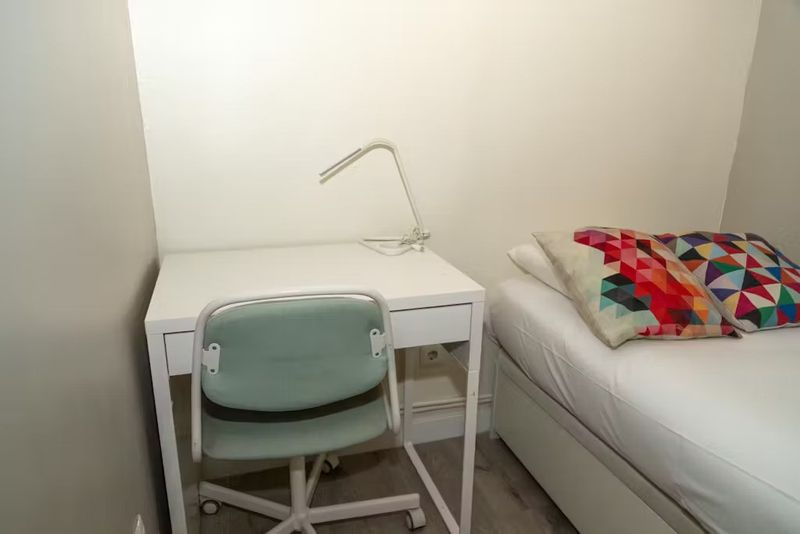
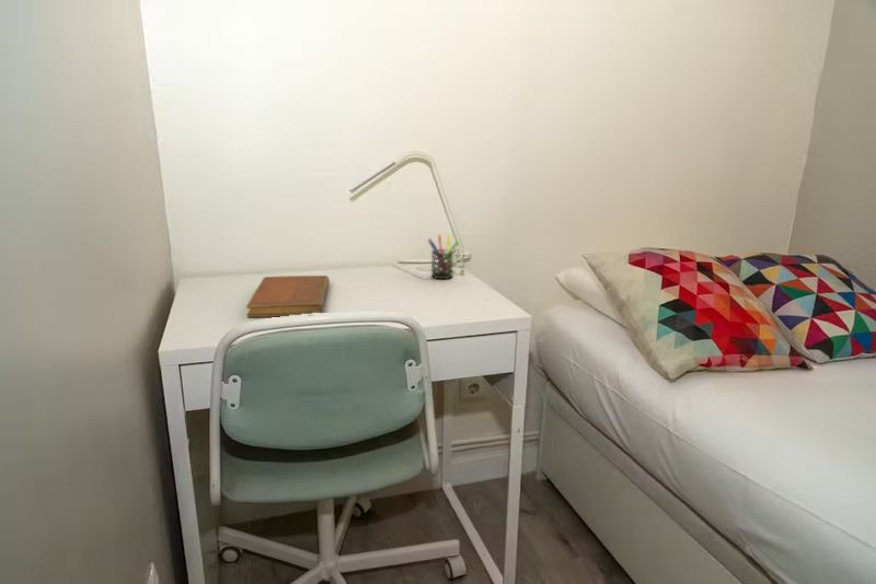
+ notebook [245,275,331,318]
+ pen holder [427,234,460,280]
